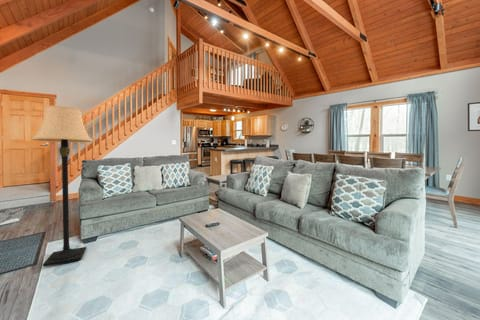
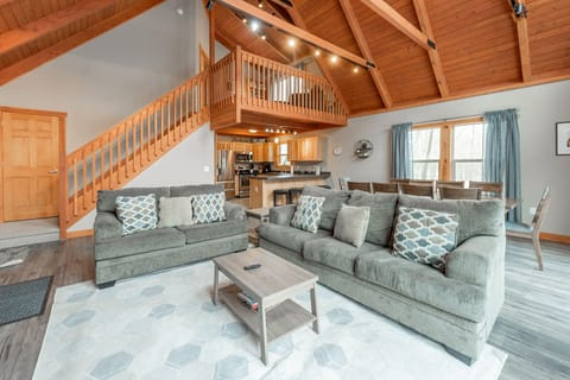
- lamp [31,105,94,268]
